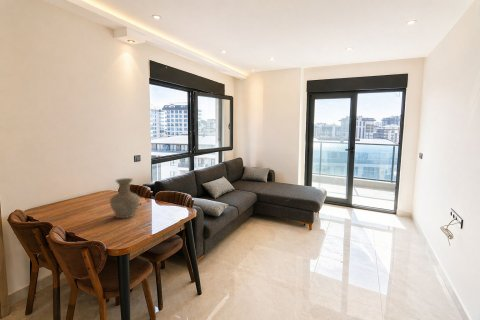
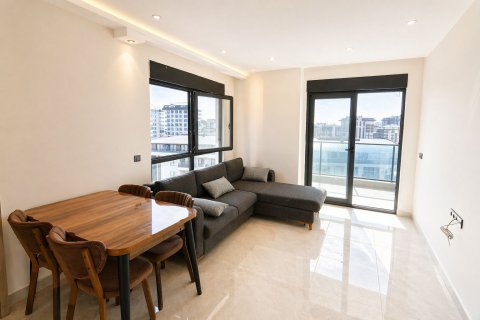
- vase [109,177,141,219]
